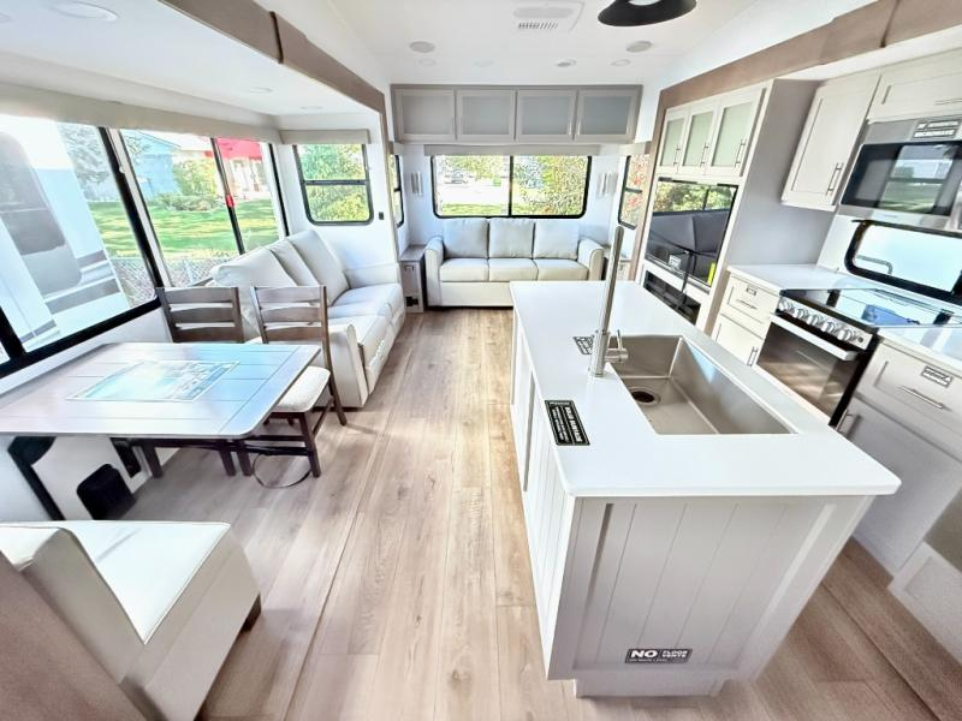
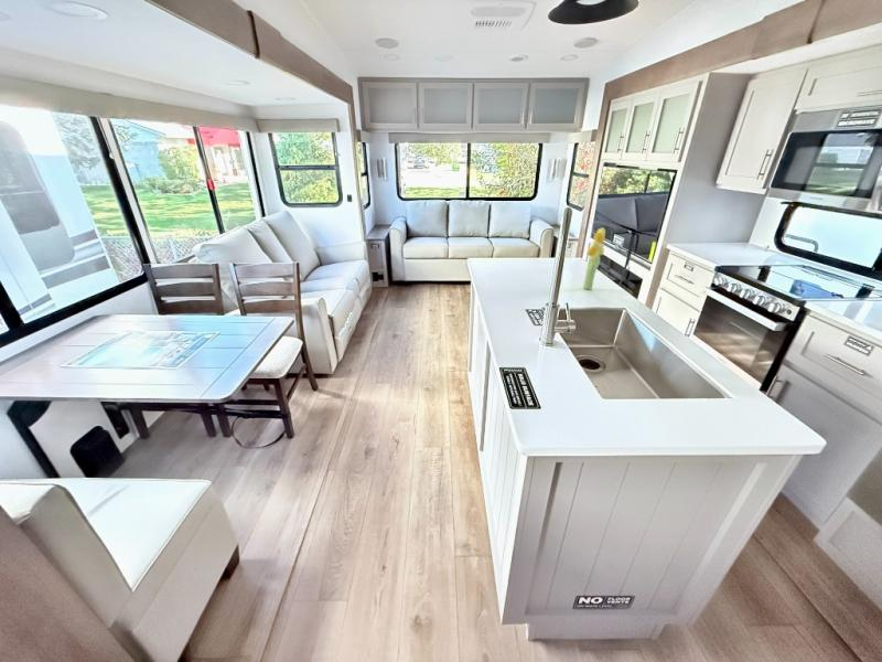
+ flower [582,226,606,290]
